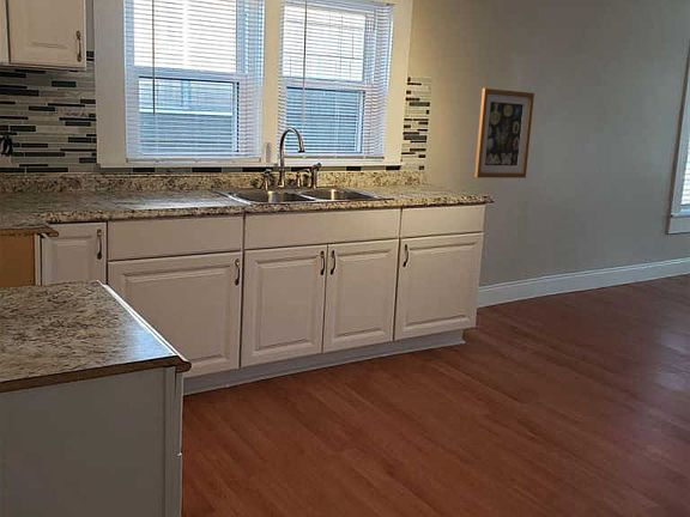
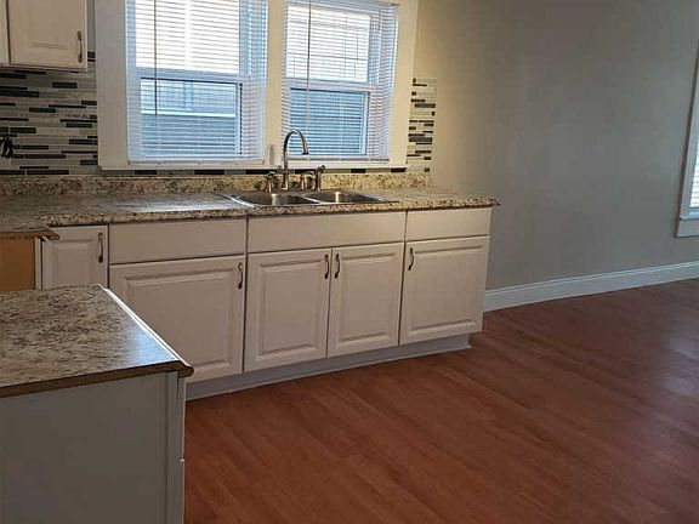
- wall art [473,87,535,180]
